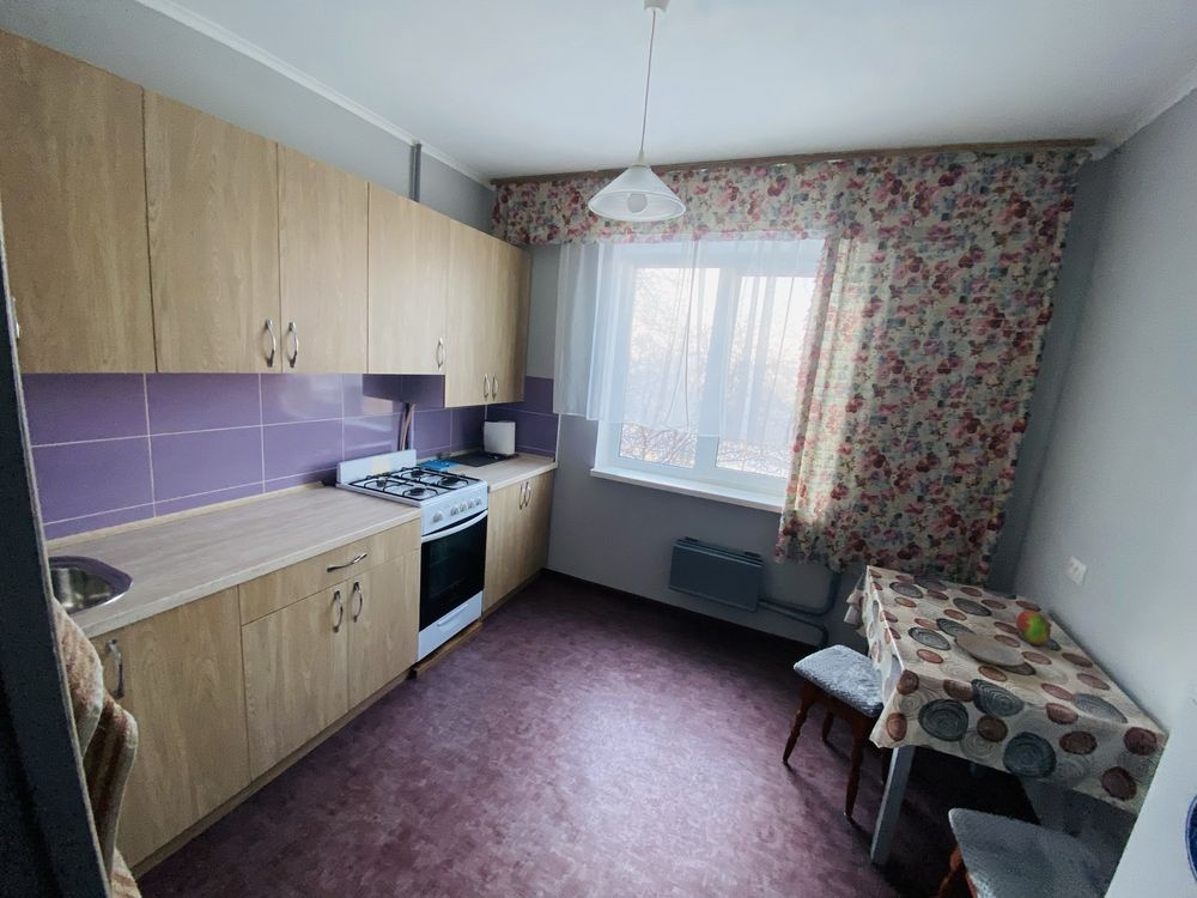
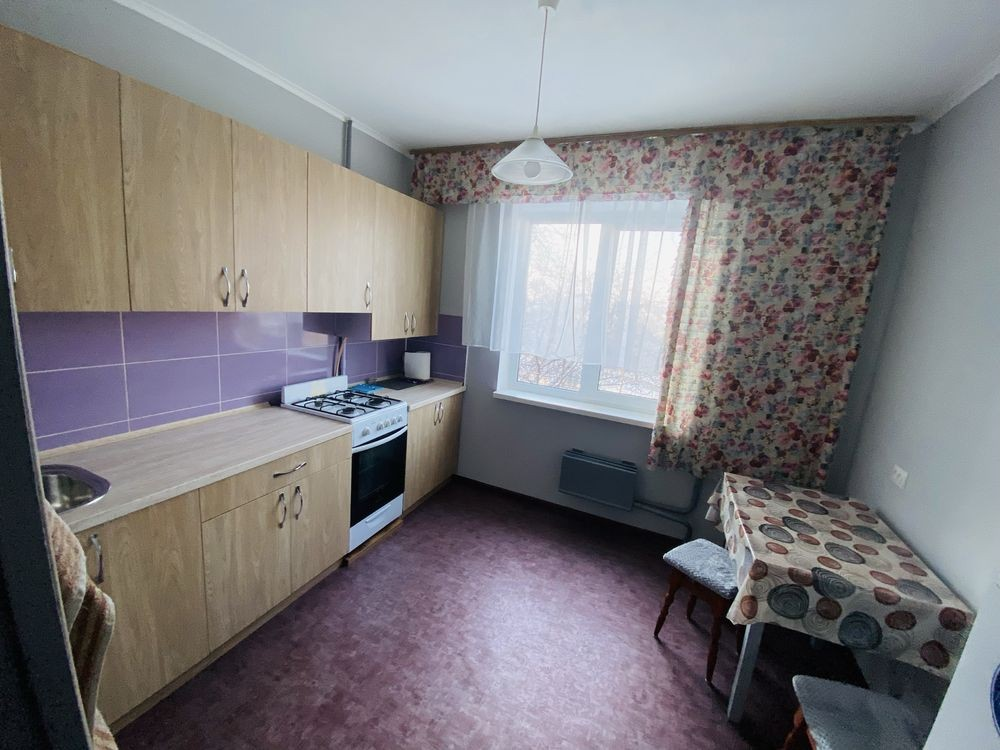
- fruit [1015,609,1052,647]
- plate [956,632,1026,667]
